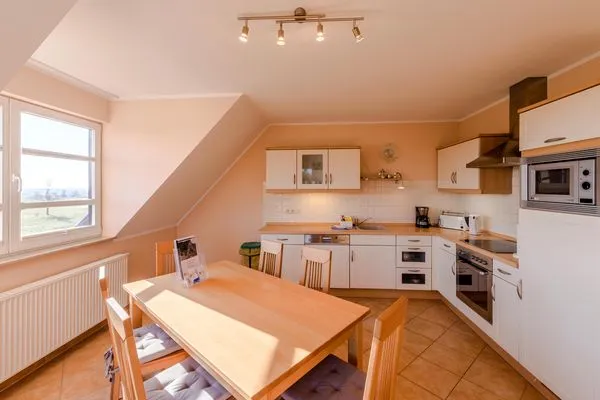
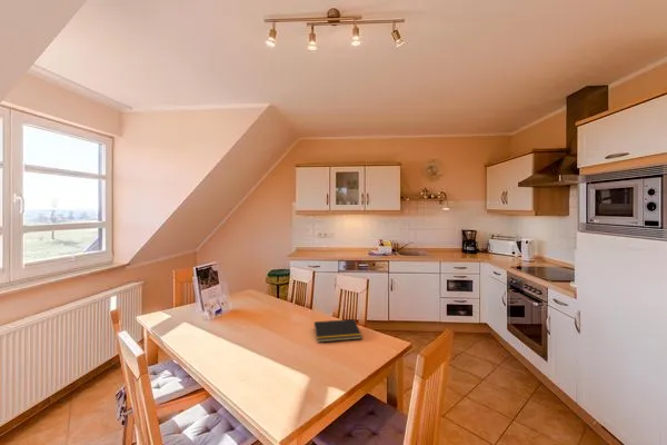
+ notepad [312,318,364,344]
